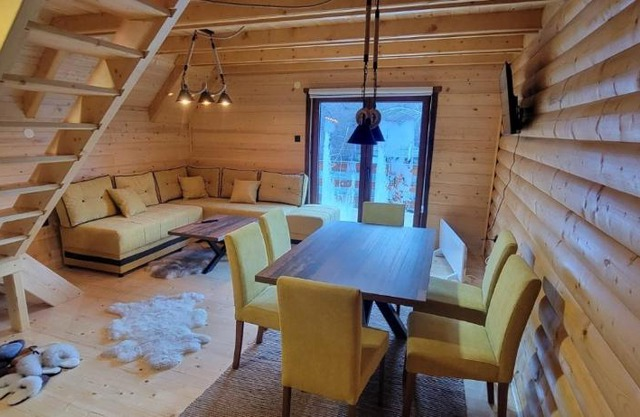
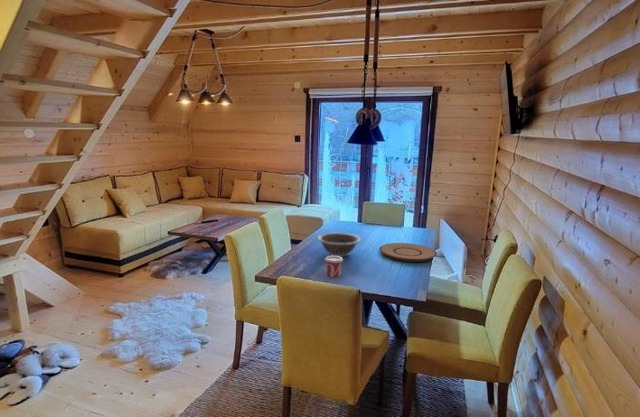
+ decorative bowl [316,232,362,258]
+ cup [324,255,344,278]
+ plate [379,242,438,262]
